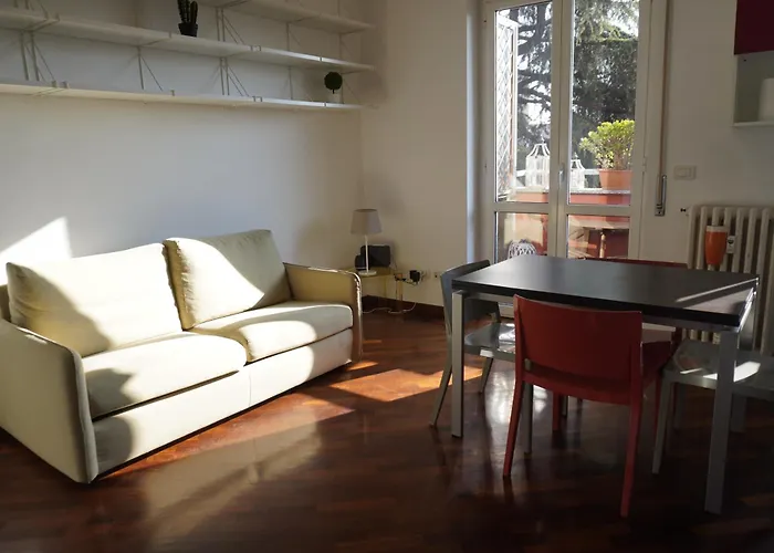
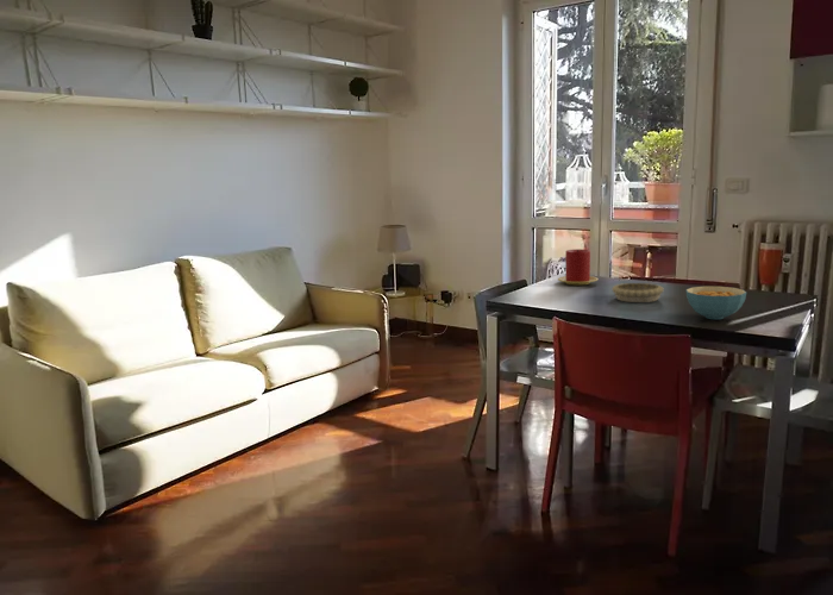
+ candle [557,248,599,286]
+ decorative bowl [610,282,665,303]
+ cereal bowl [684,286,747,320]
